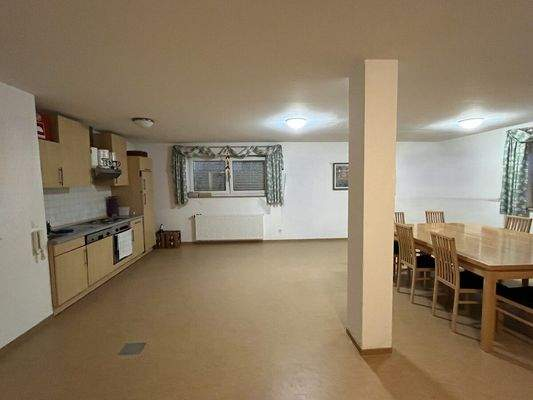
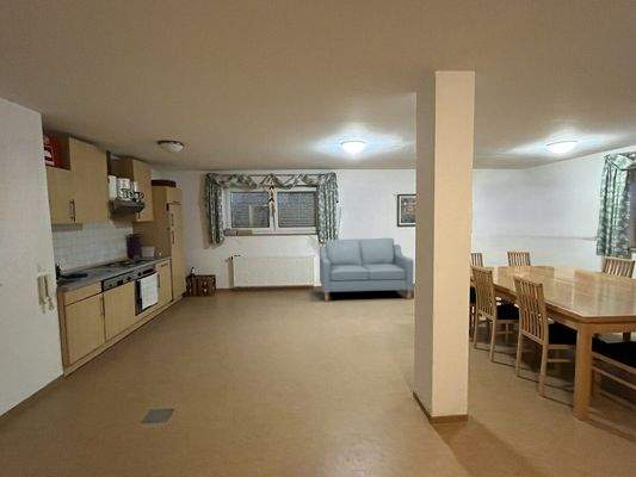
+ sofa [319,237,414,302]
